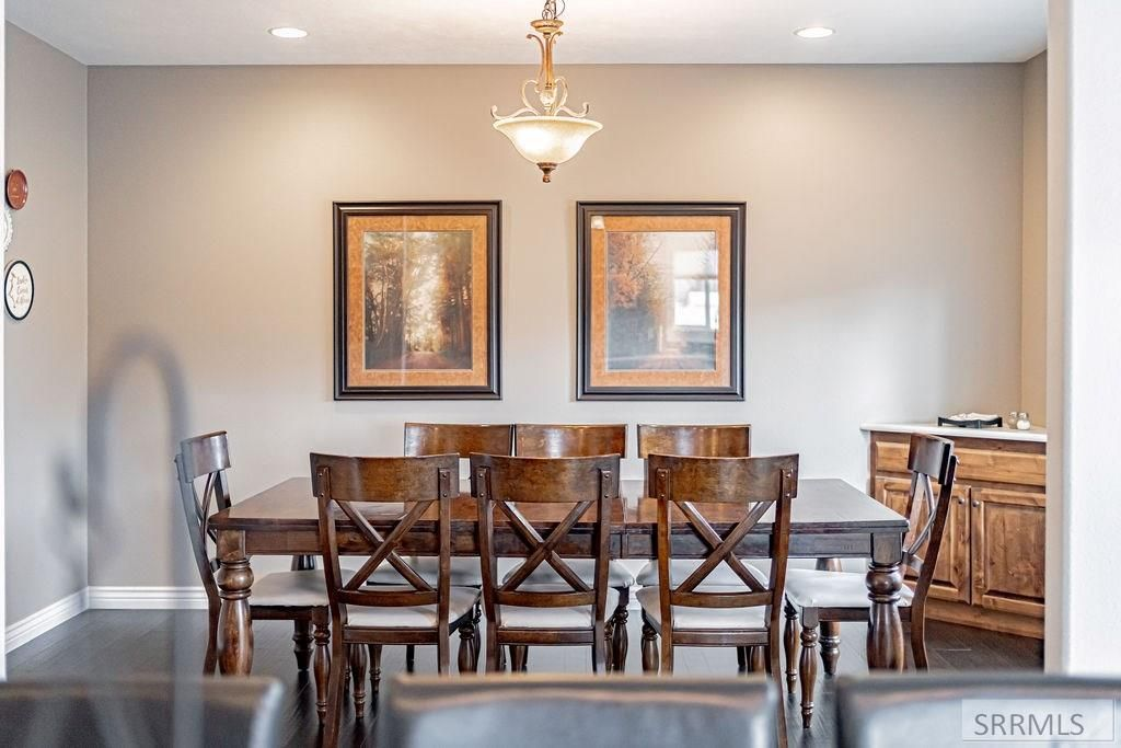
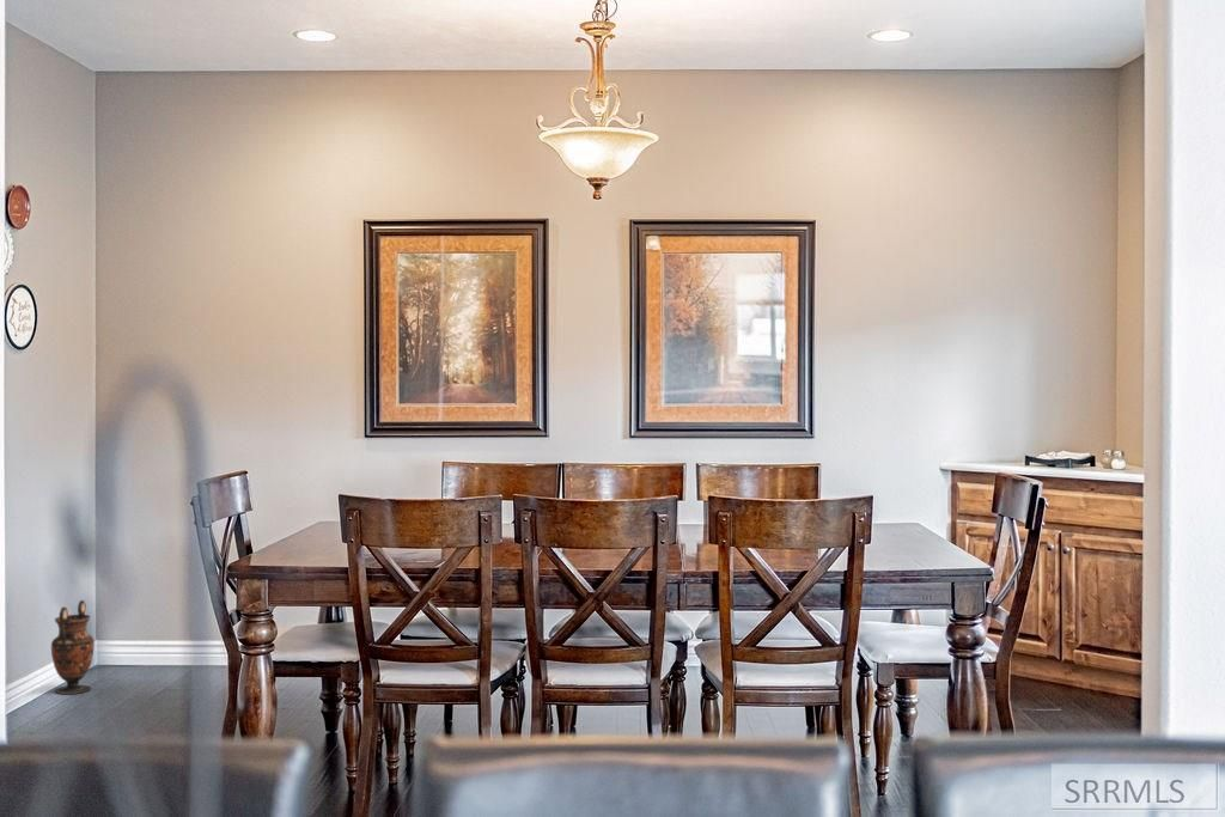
+ vase [50,599,96,695]
